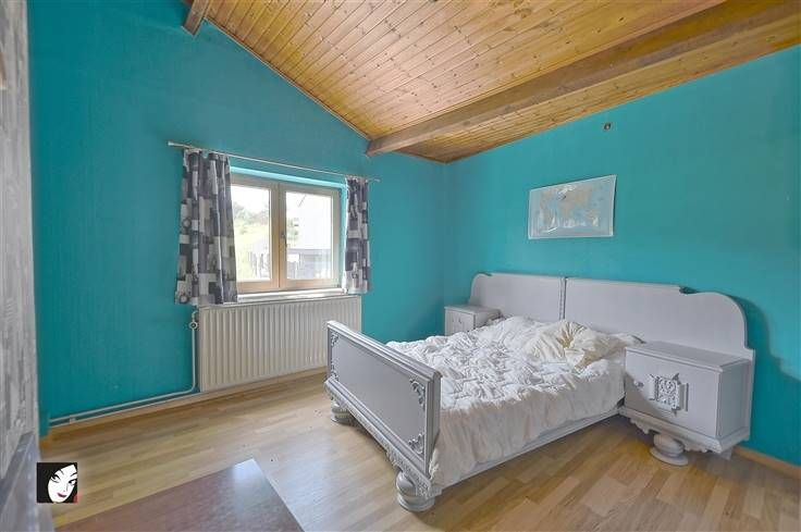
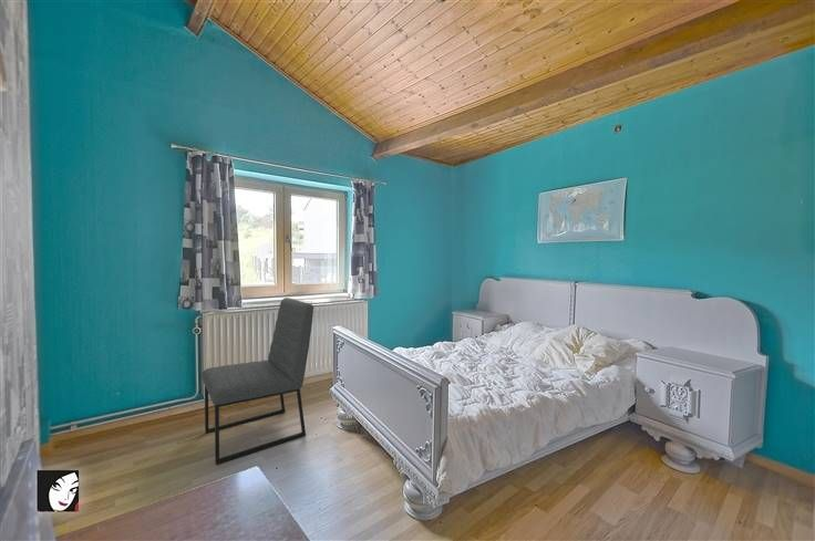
+ chair [200,296,314,466]
